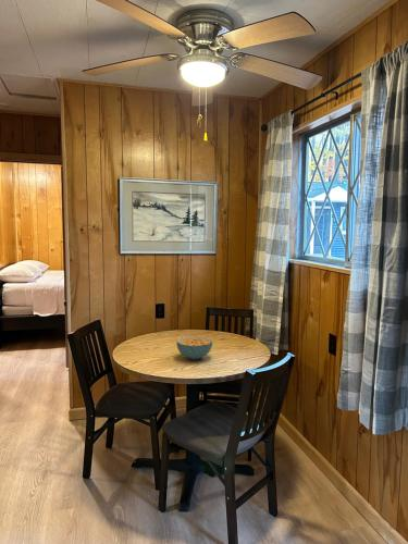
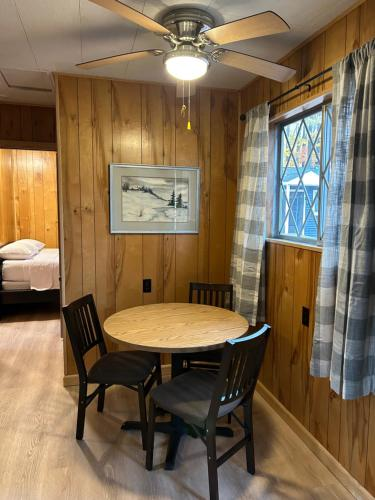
- cereal bowl [175,334,213,360]
